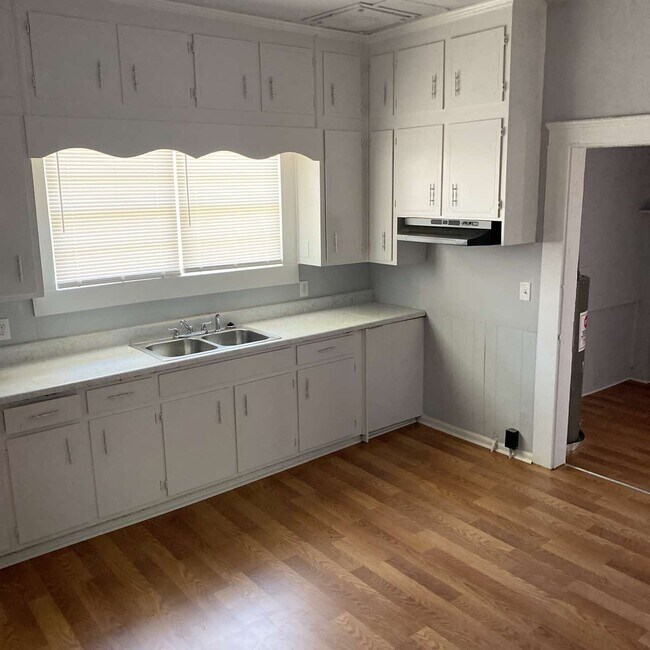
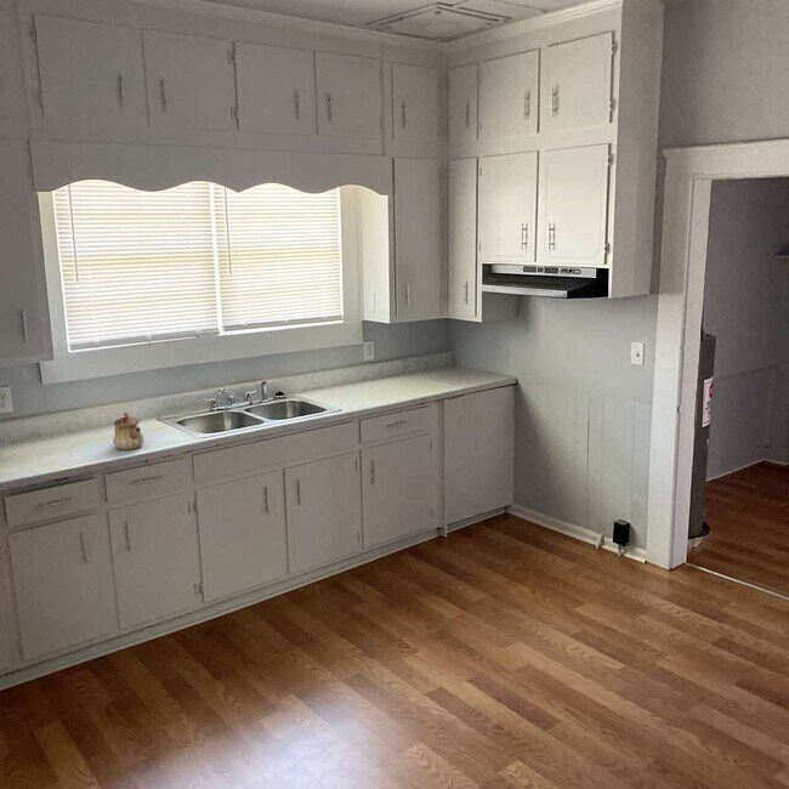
+ teapot [112,411,144,452]
